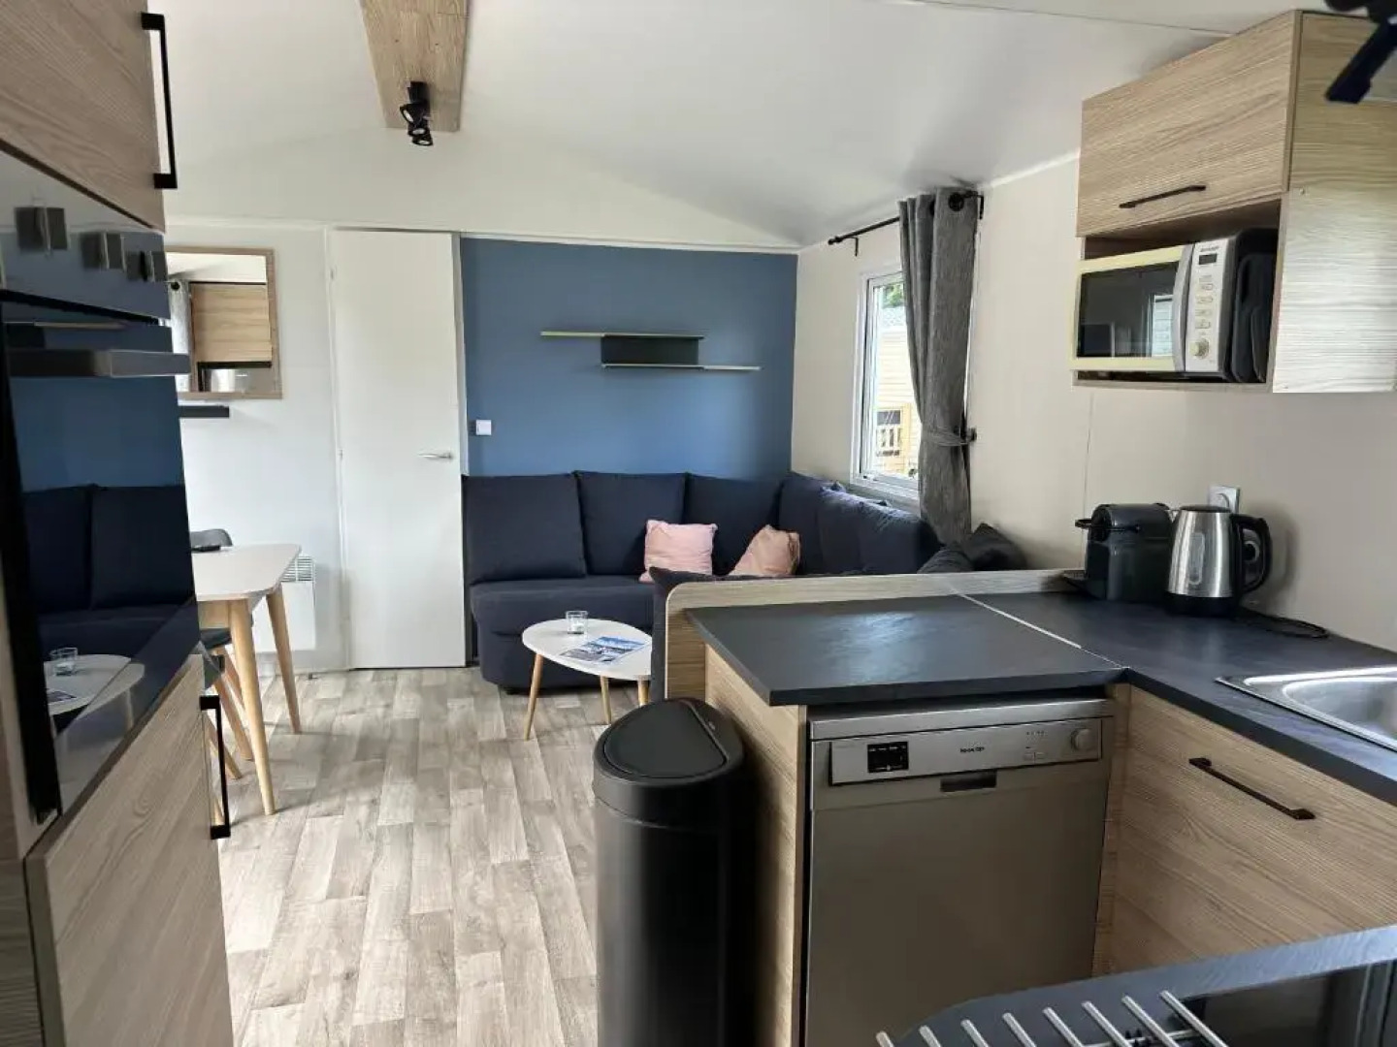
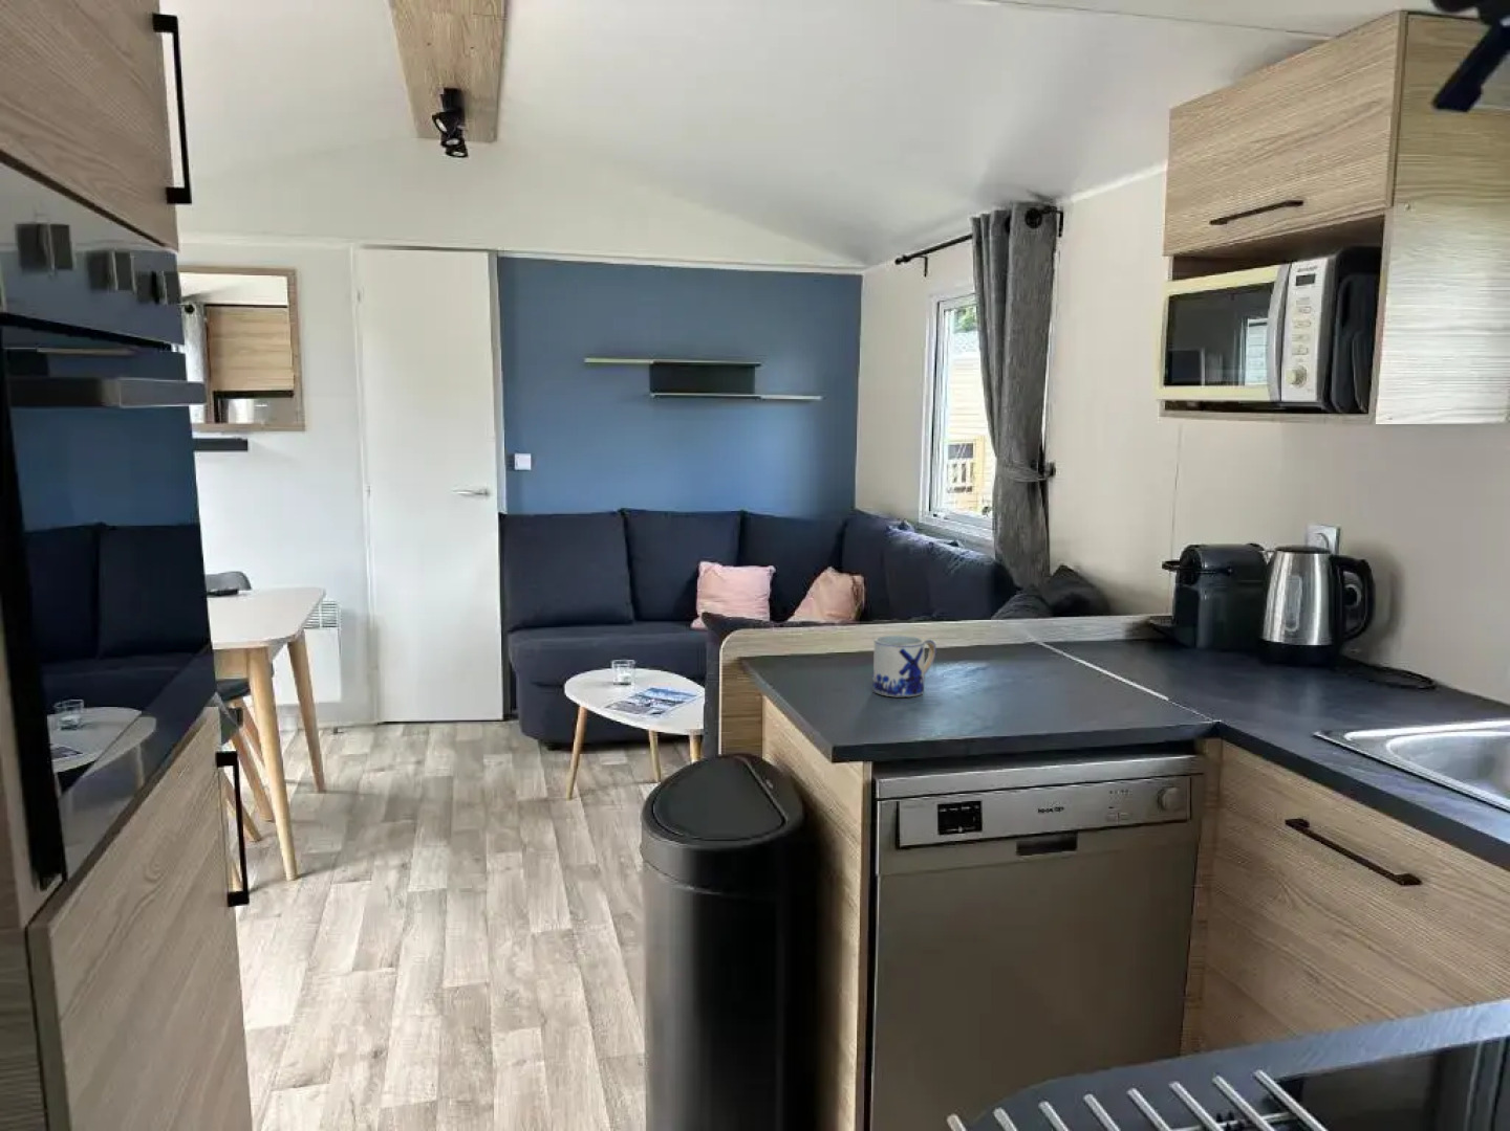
+ mug [872,633,937,697]
